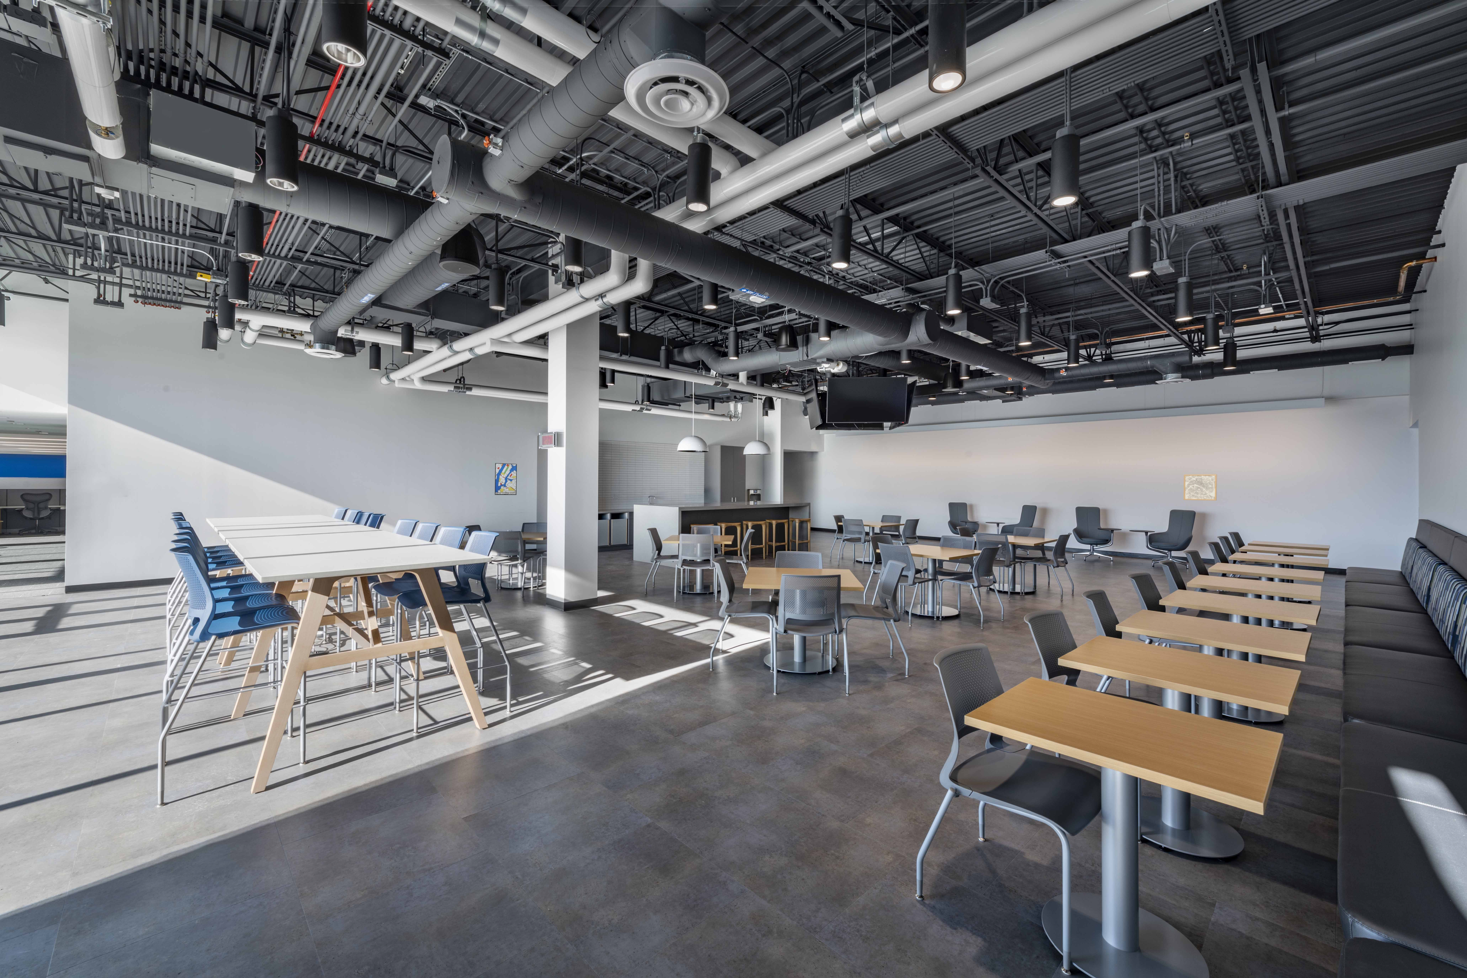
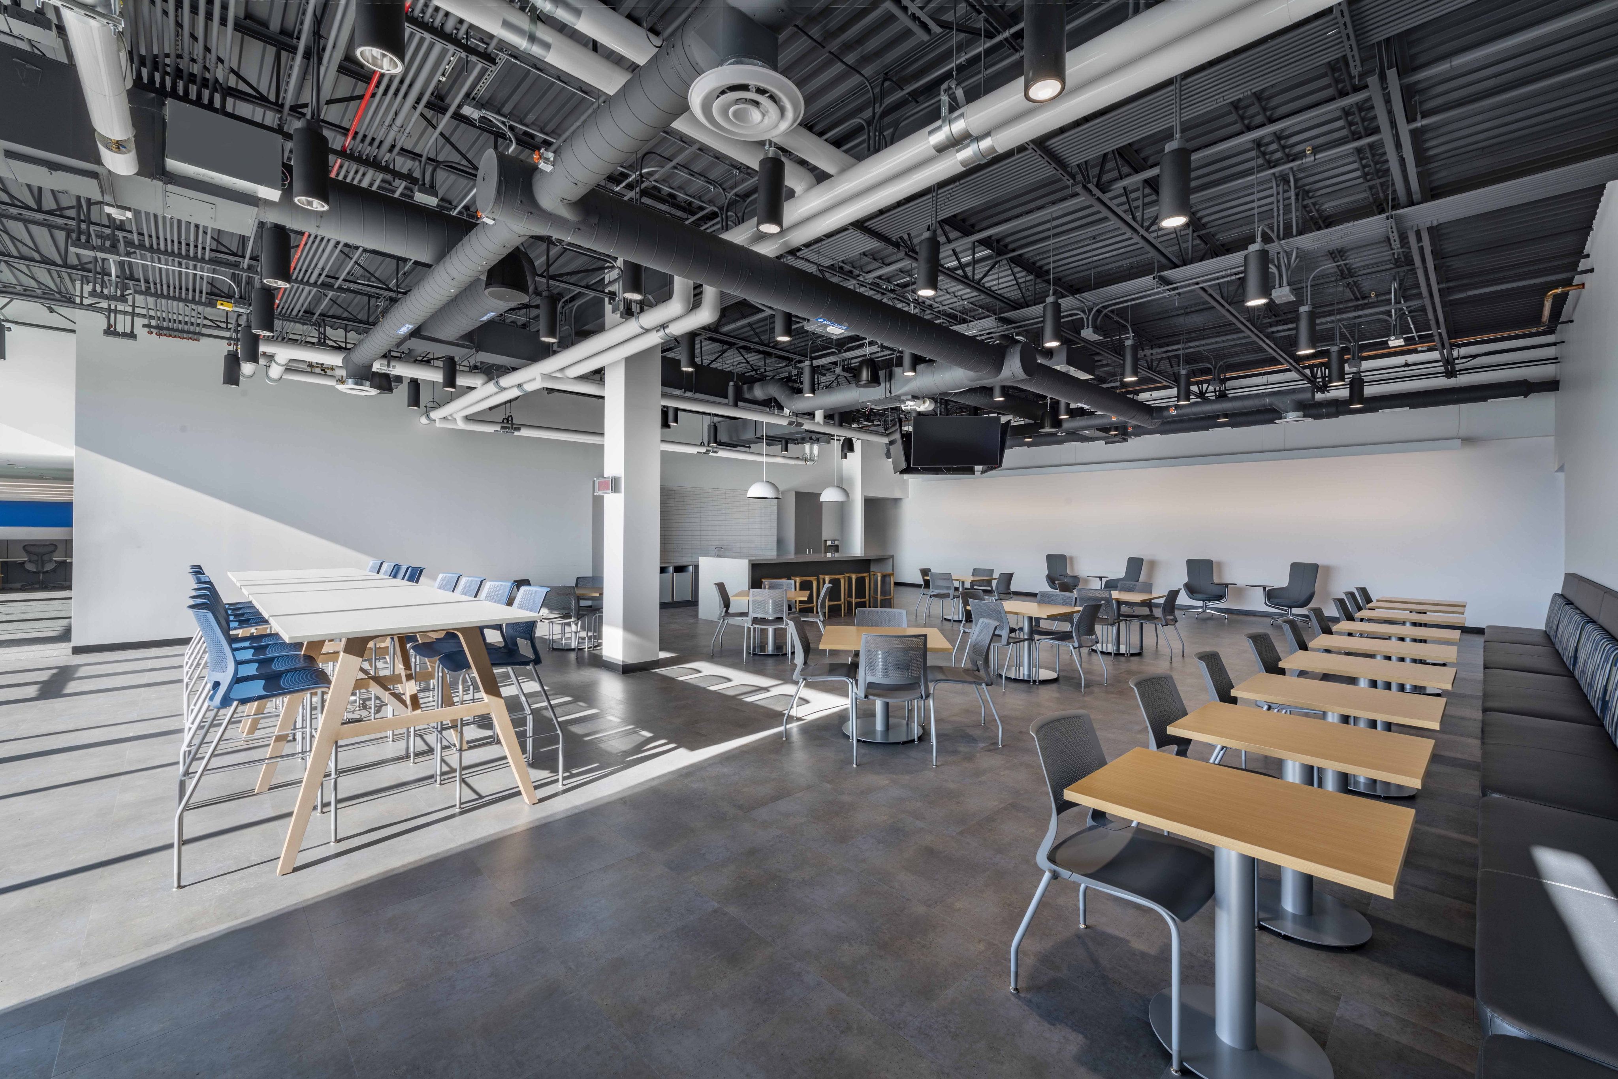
- wall art [1183,474,1217,501]
- wall art [494,463,517,496]
